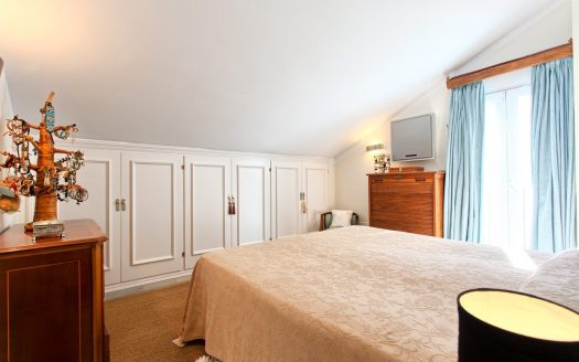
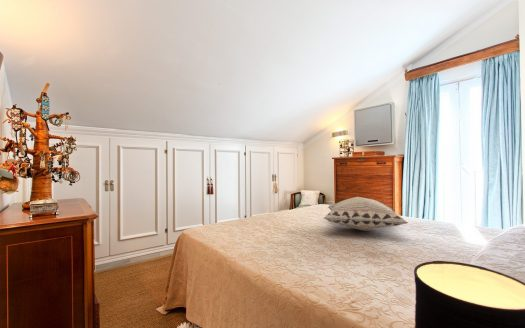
+ decorative pillow [323,196,409,232]
